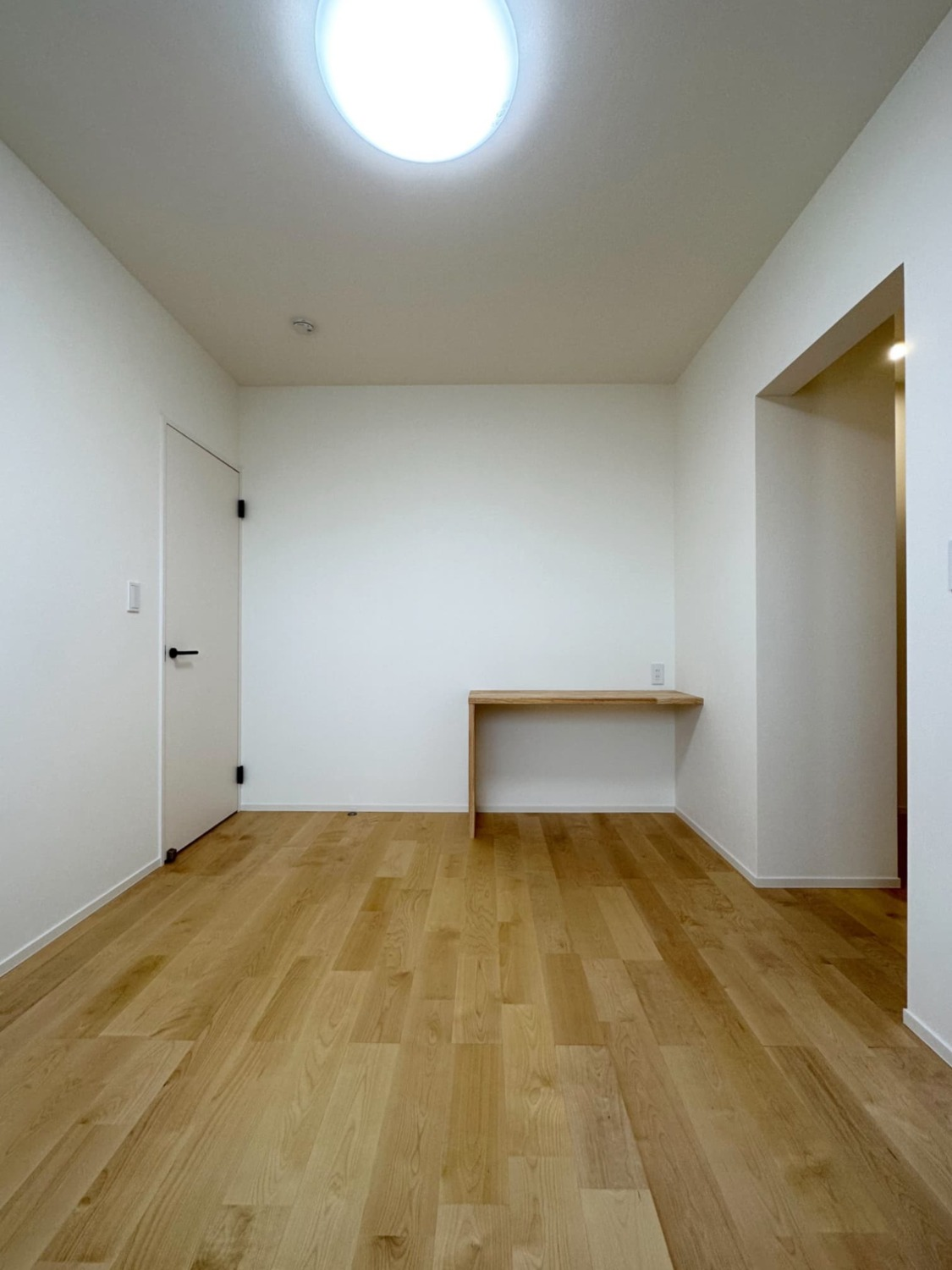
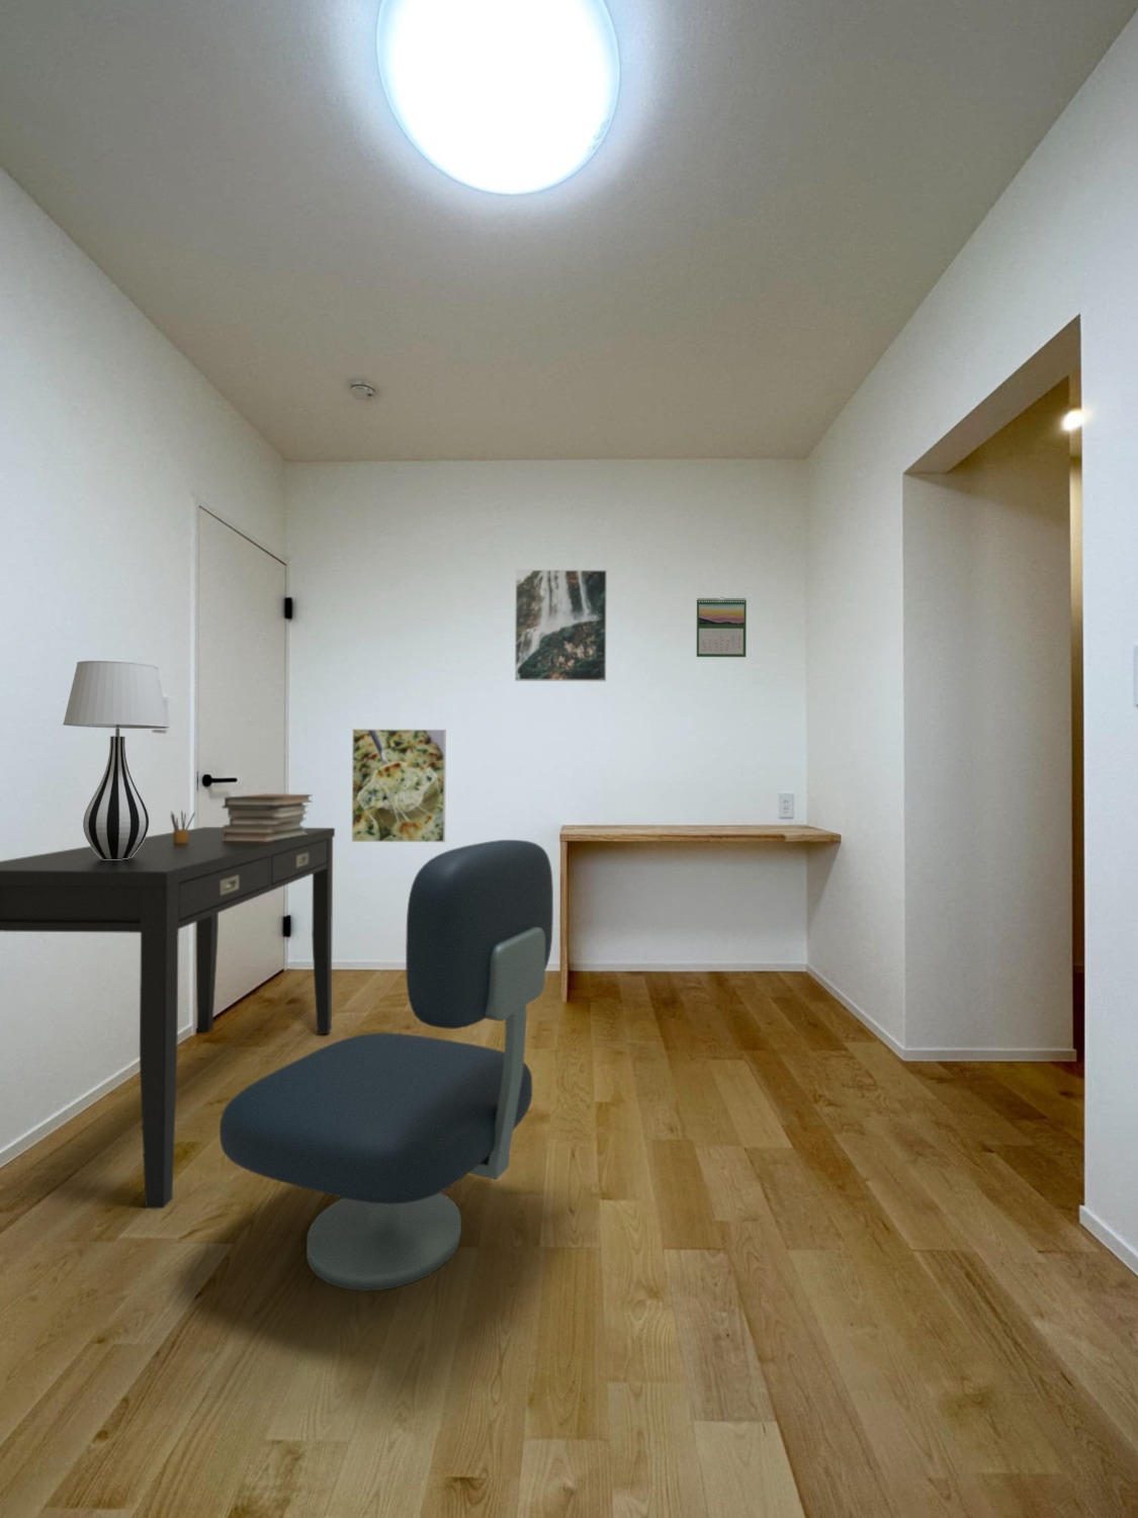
+ book stack [221,794,313,841]
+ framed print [351,728,447,843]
+ office chair [219,839,555,1292]
+ table lamp [62,660,170,859]
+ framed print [514,569,608,683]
+ pencil box [170,809,196,843]
+ calendar [696,596,747,657]
+ desk [0,826,336,1210]
